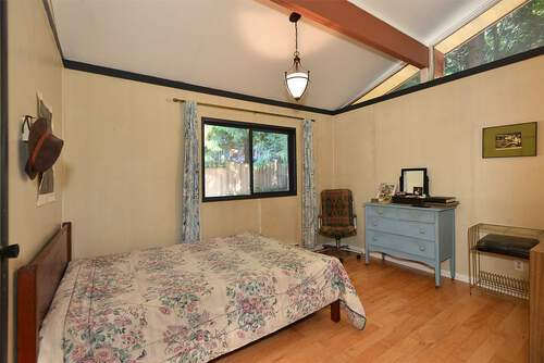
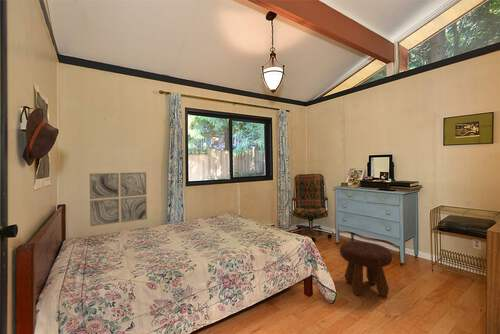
+ footstool [339,240,394,297]
+ wall art [89,171,148,227]
